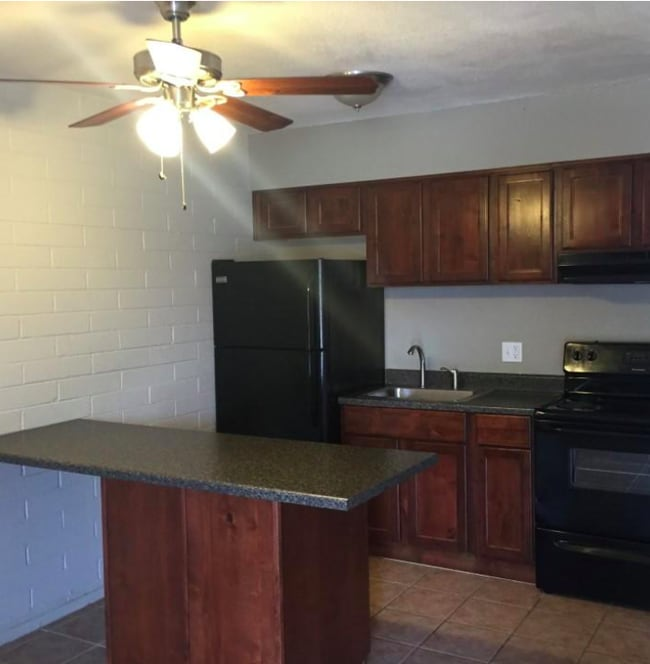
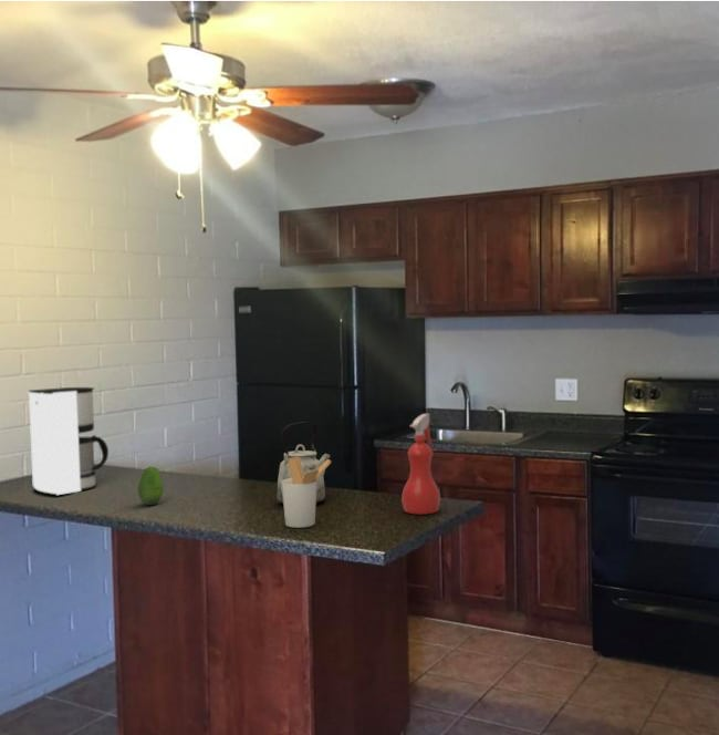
+ kettle [275,421,332,505]
+ coffee maker [28,386,110,497]
+ fruit [137,466,164,506]
+ utensil holder [282,457,332,529]
+ spray bottle [400,413,441,516]
